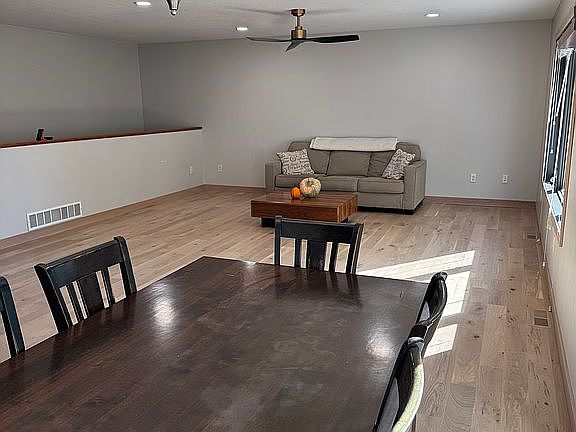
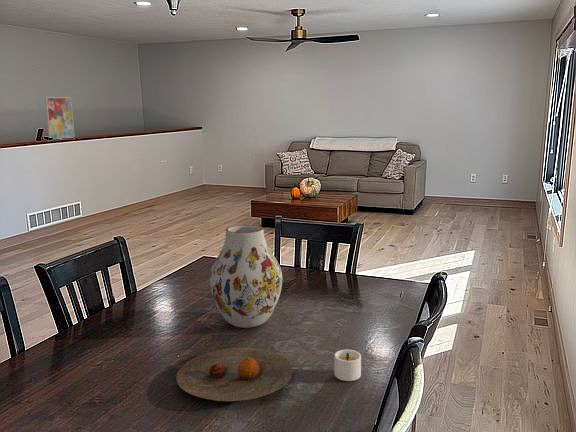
+ vase [209,224,283,329]
+ candle [333,349,362,382]
+ plate [175,347,294,403]
+ wall art [44,96,76,140]
